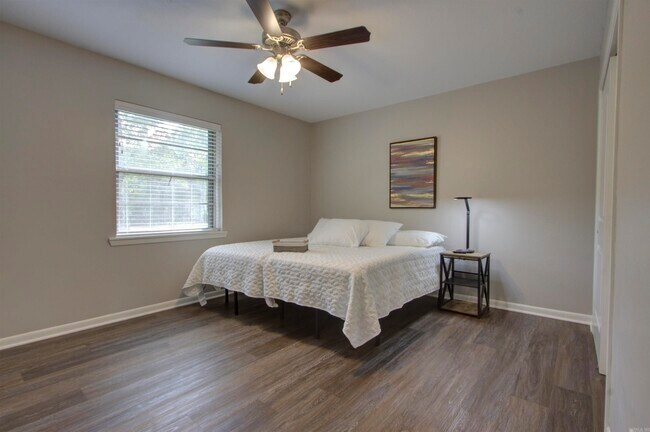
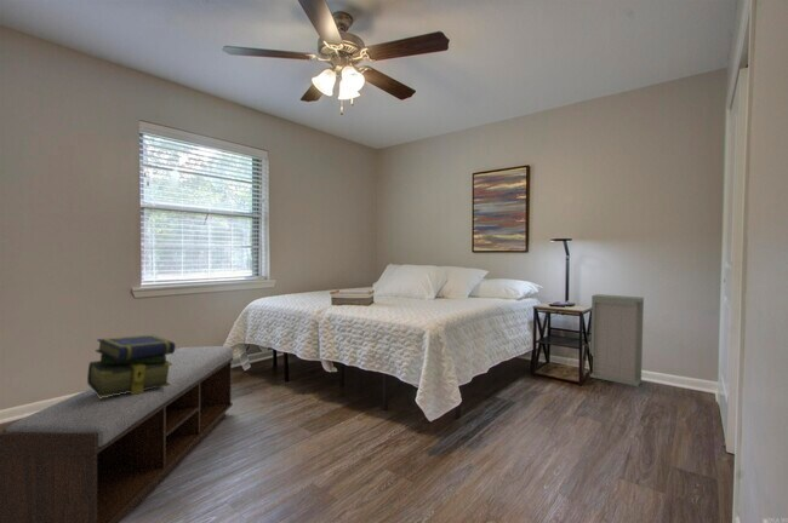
+ stack of books [86,334,177,398]
+ storage cabinet [589,293,645,387]
+ bench [0,345,234,523]
